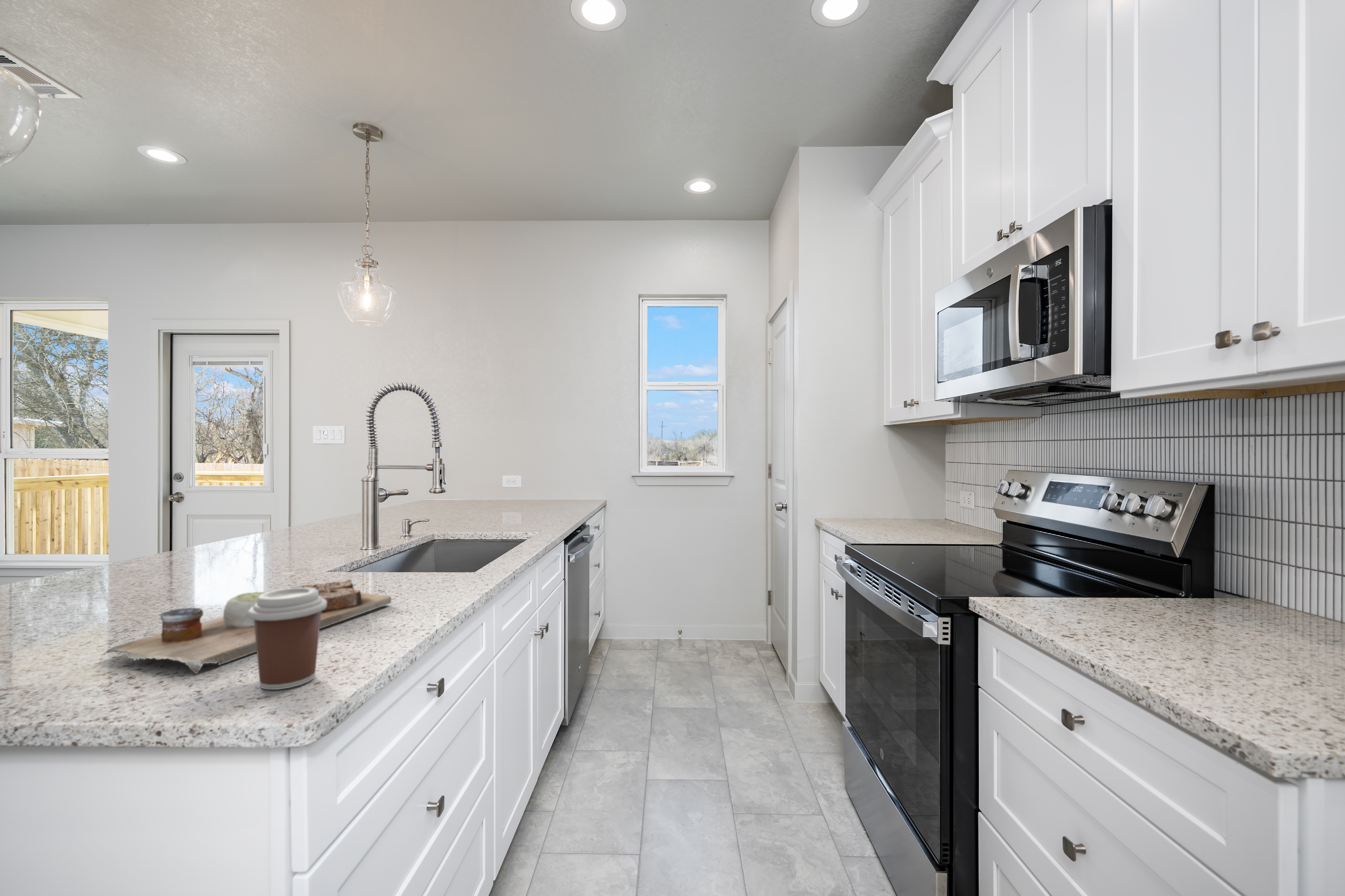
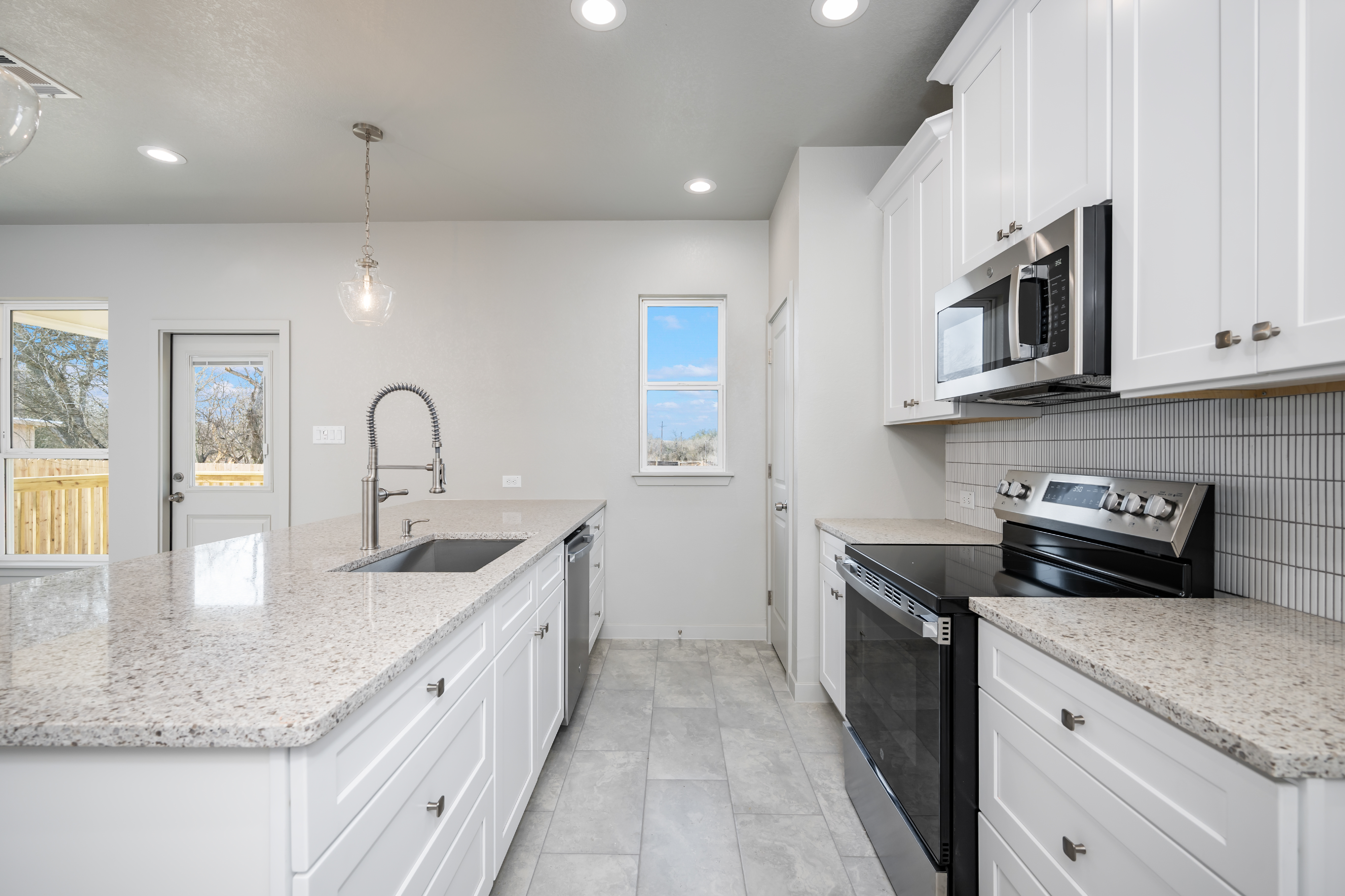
- cutting board [103,579,392,674]
- coffee cup [248,587,327,690]
